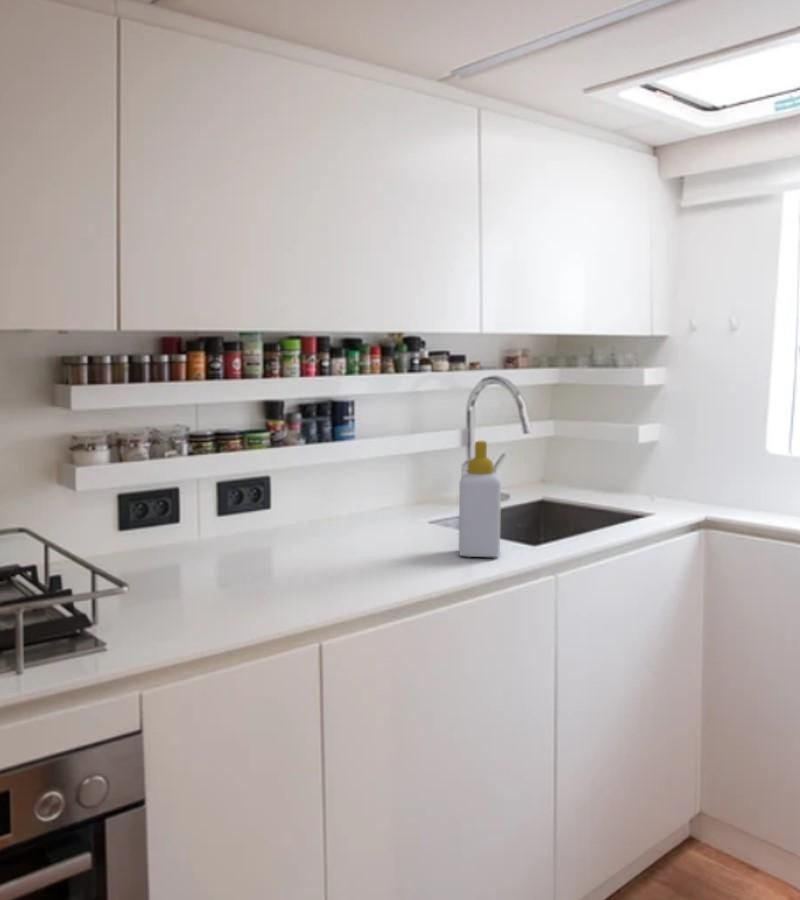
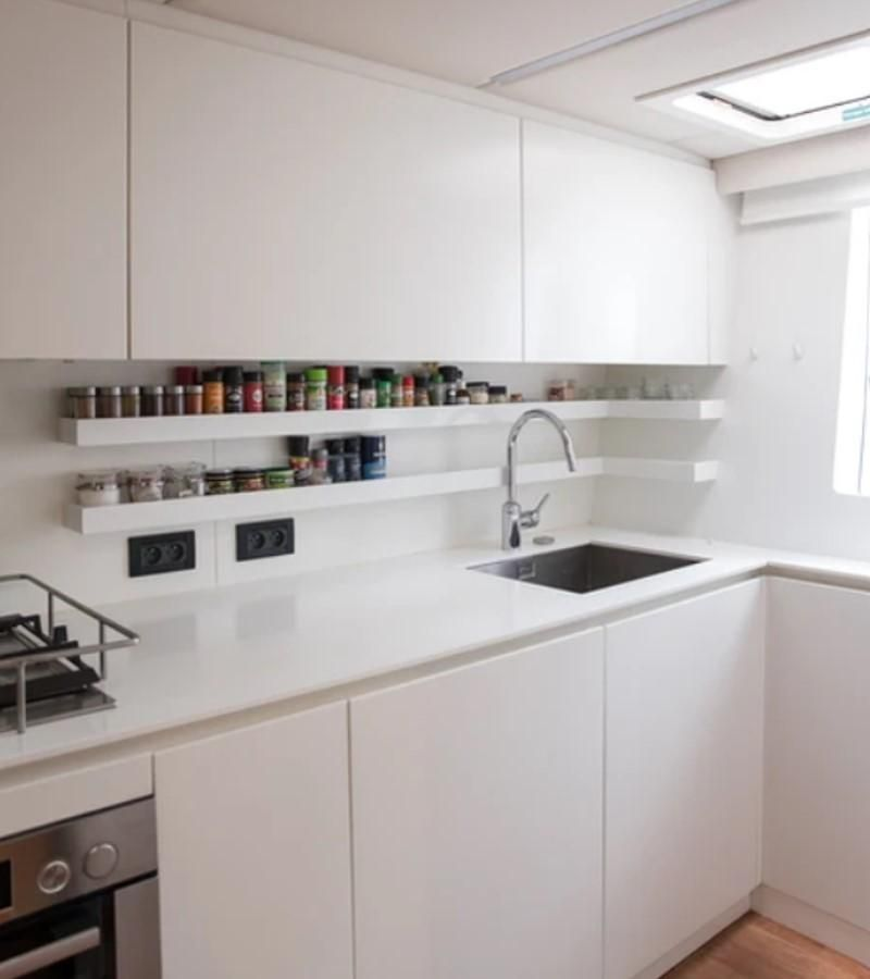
- soap bottle [458,440,502,558]
